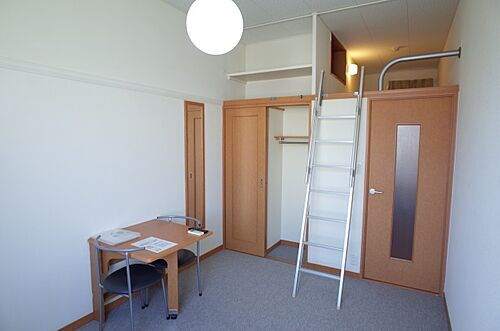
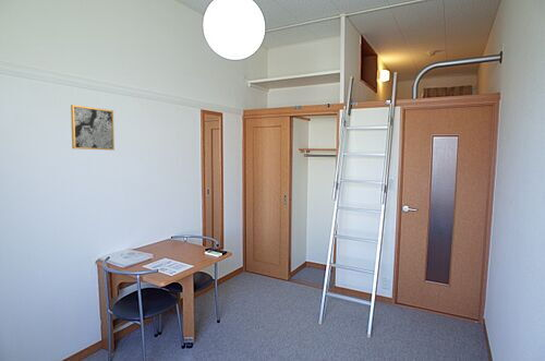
+ wall art [70,104,116,152]
